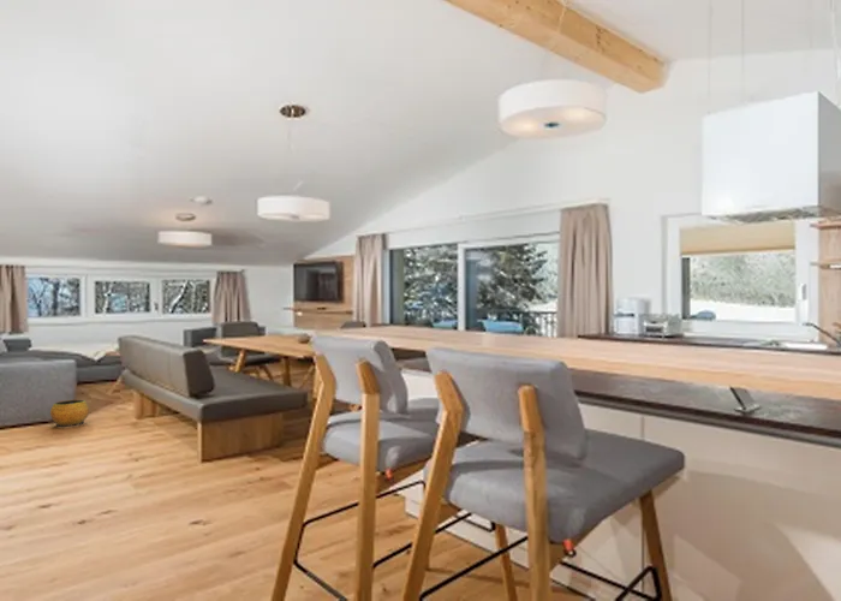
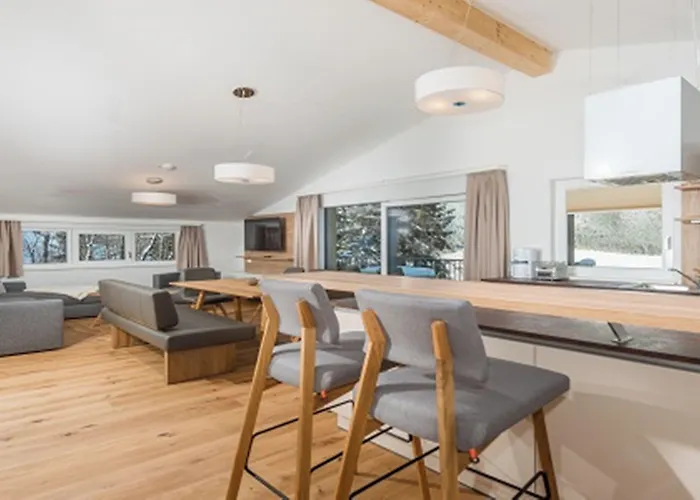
- clay pot [49,398,90,428]
